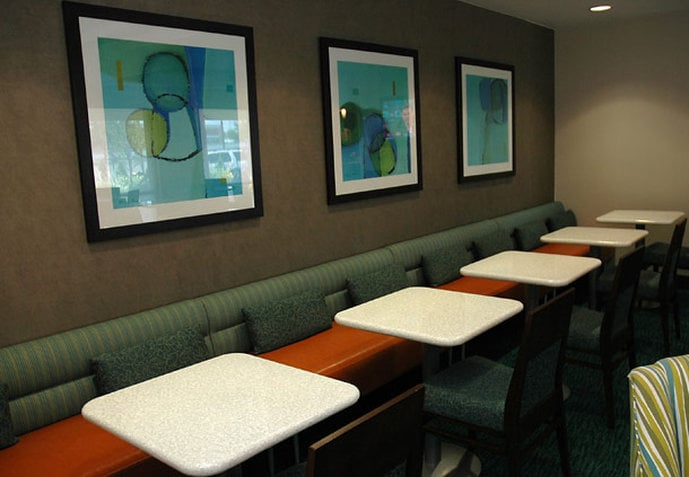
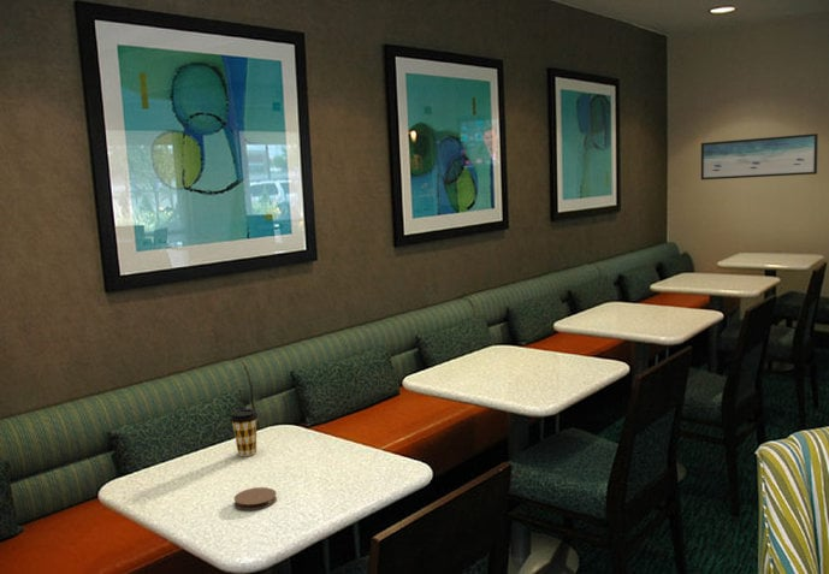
+ coffee cup [230,408,260,457]
+ coaster [232,486,278,511]
+ wall art [700,132,819,181]
